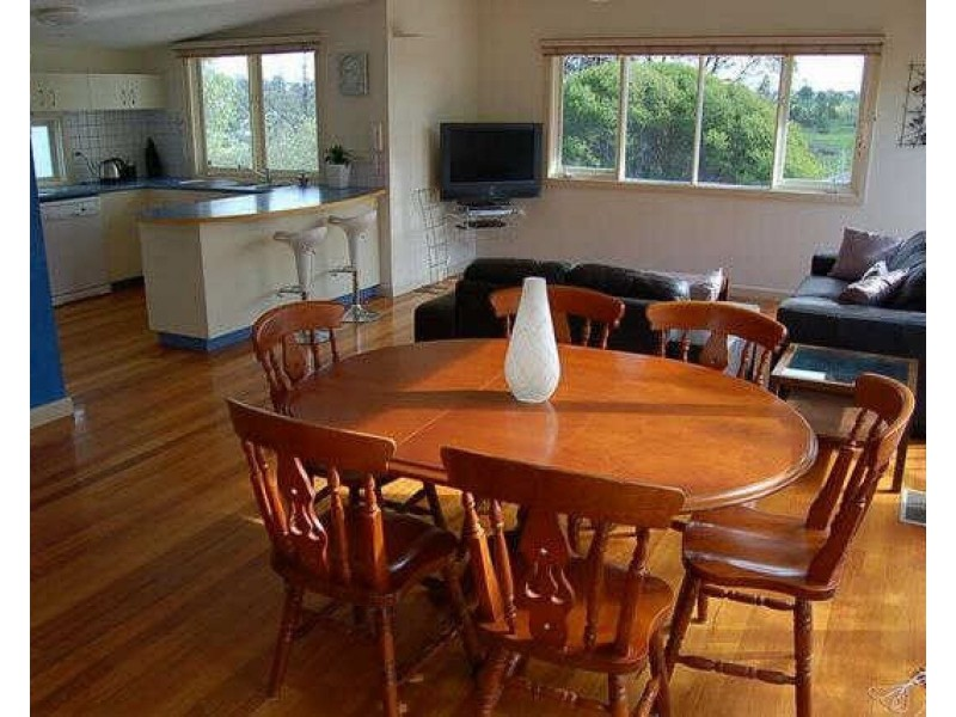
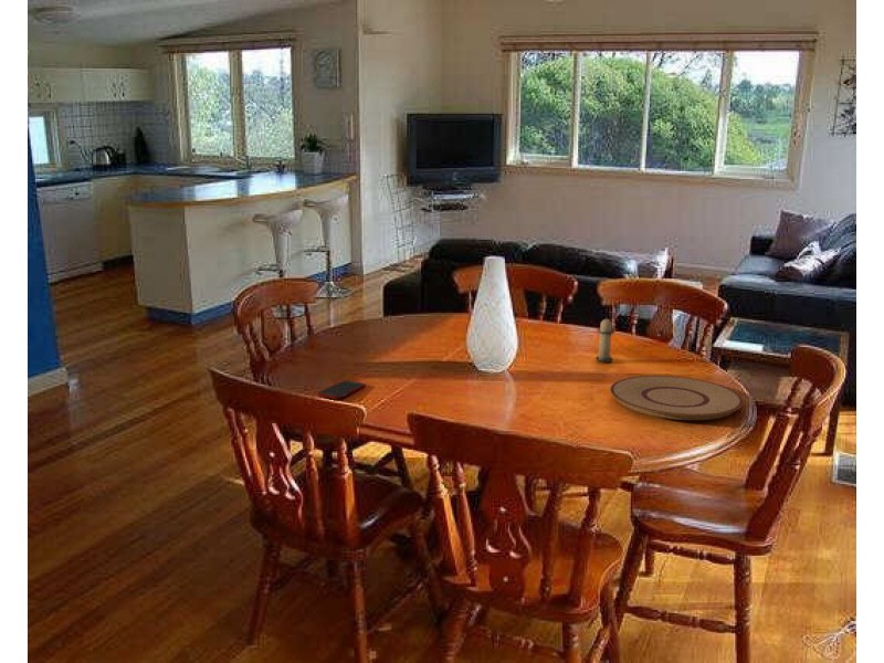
+ candle [594,318,615,364]
+ cell phone [316,379,367,400]
+ plate [609,375,745,421]
